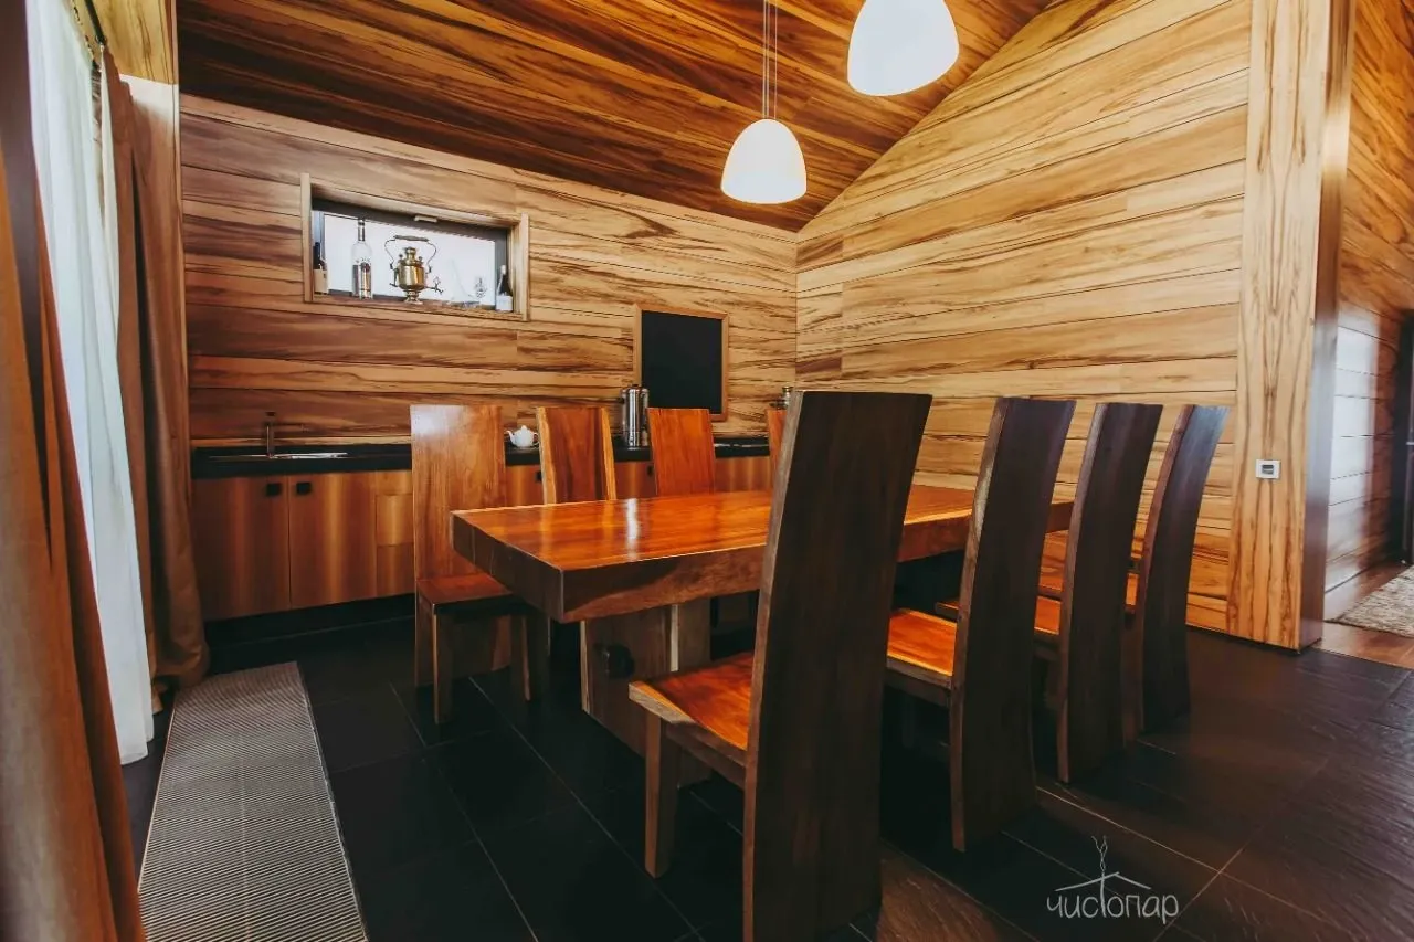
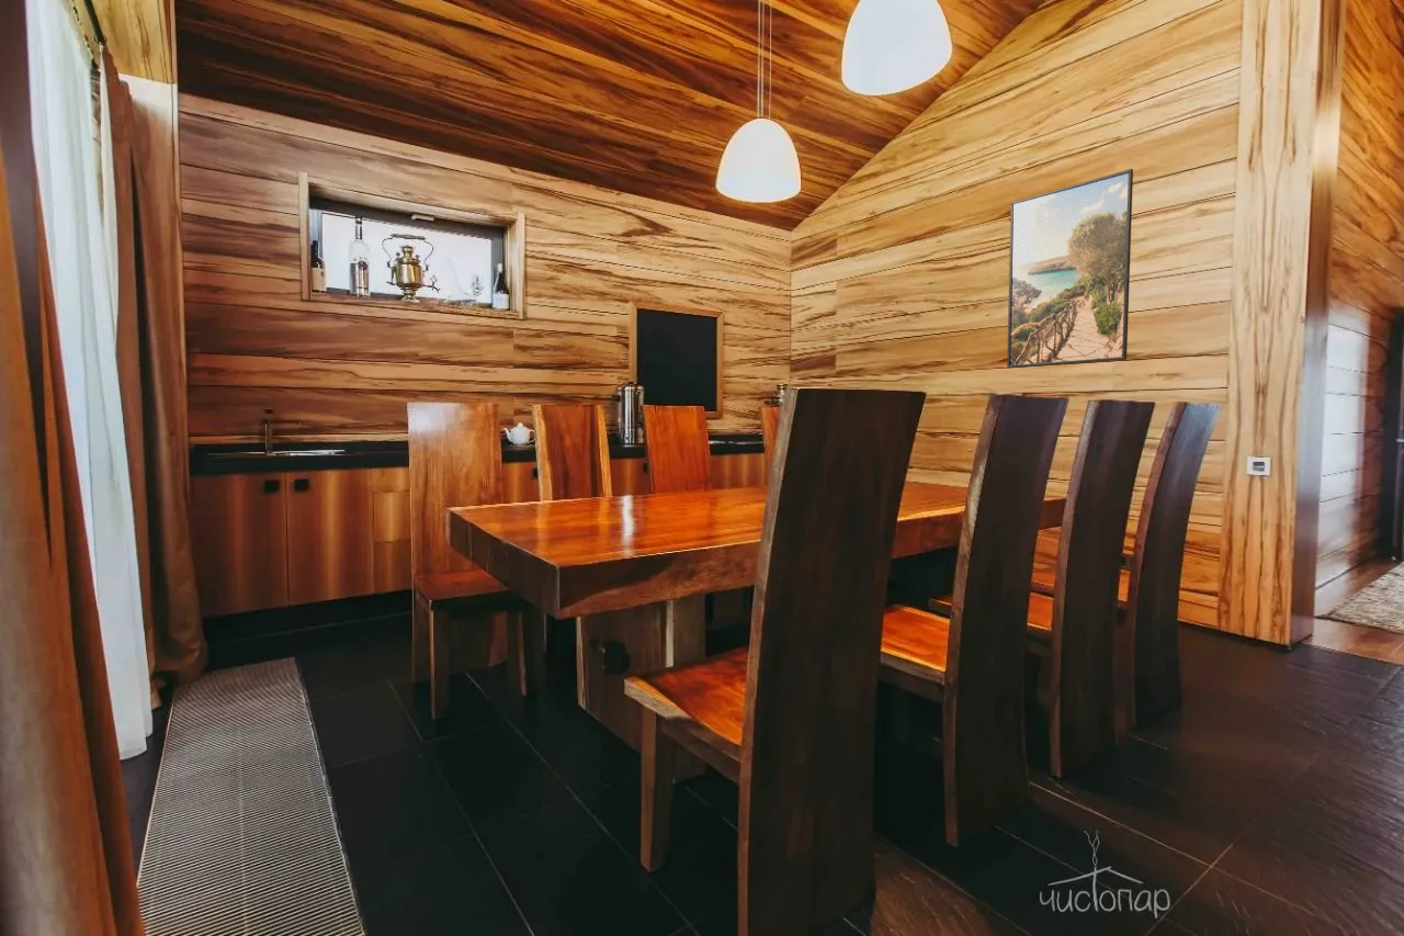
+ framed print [1006,168,1134,370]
